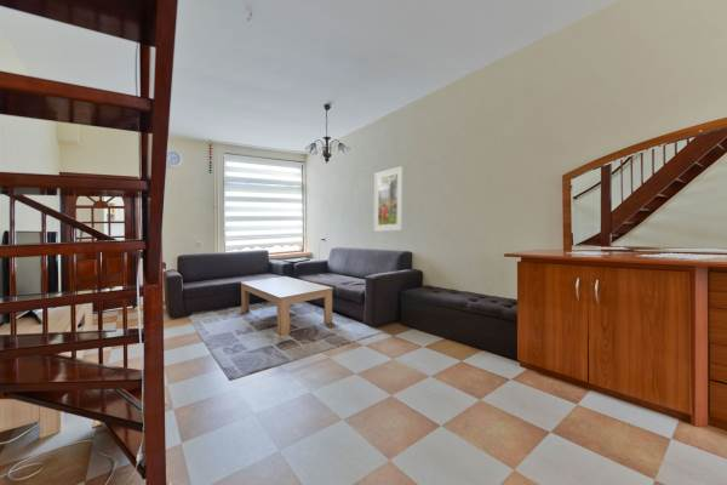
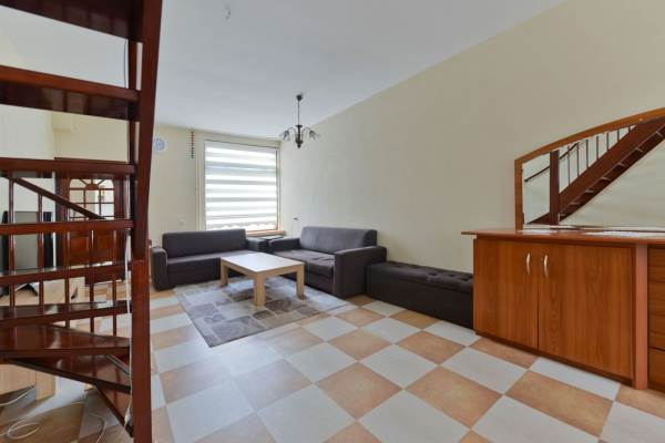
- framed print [373,165,403,233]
